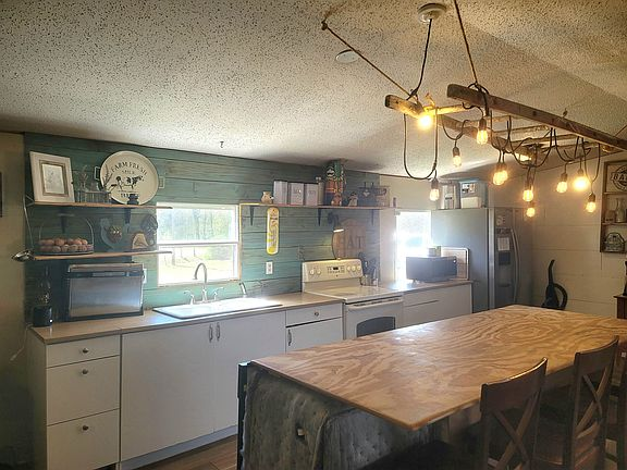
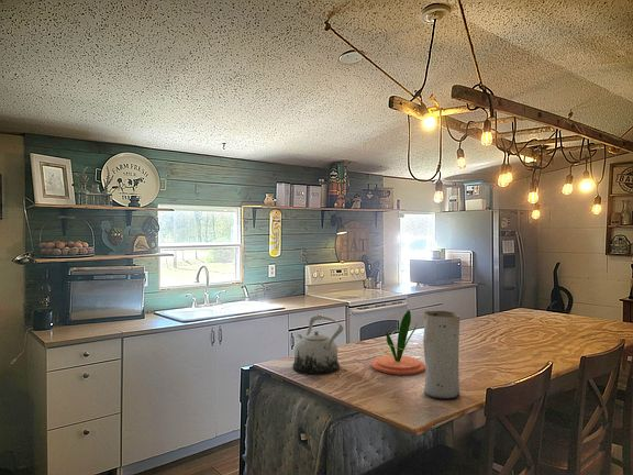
+ teapot [291,314,344,376]
+ plant [370,309,425,376]
+ vase [422,310,462,400]
